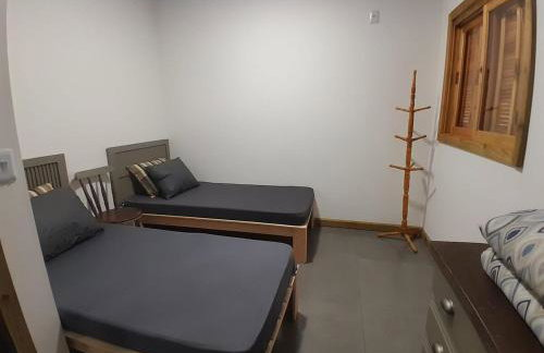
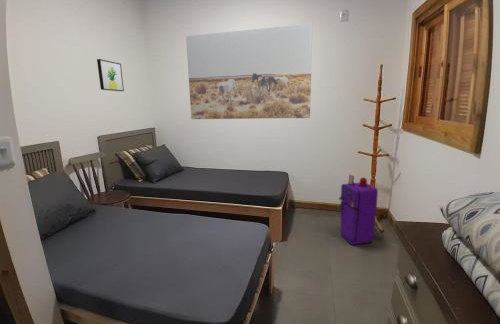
+ wall art [96,58,125,92]
+ wall art [185,22,313,120]
+ air purifier [337,174,385,246]
